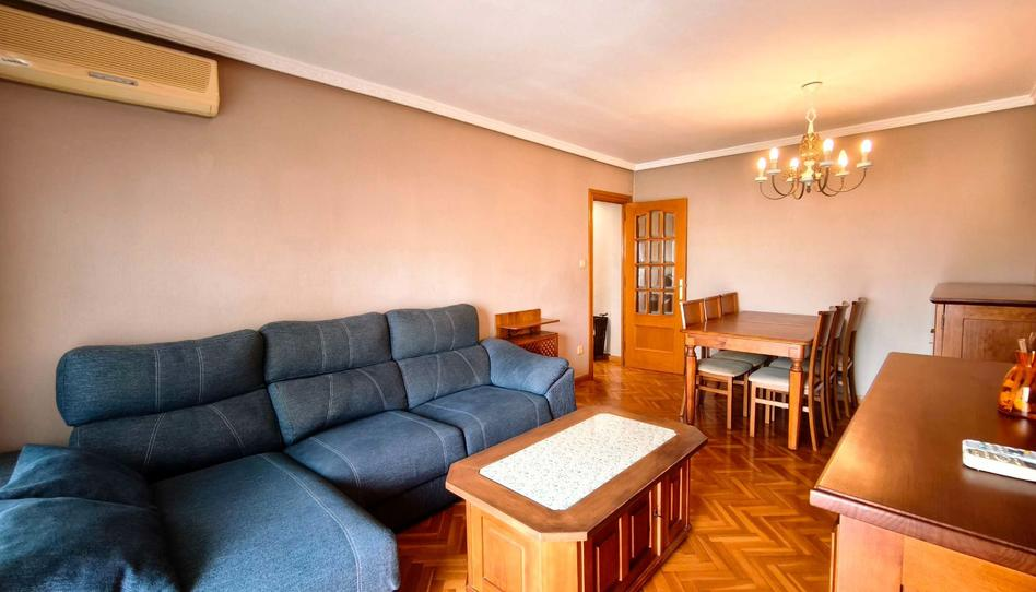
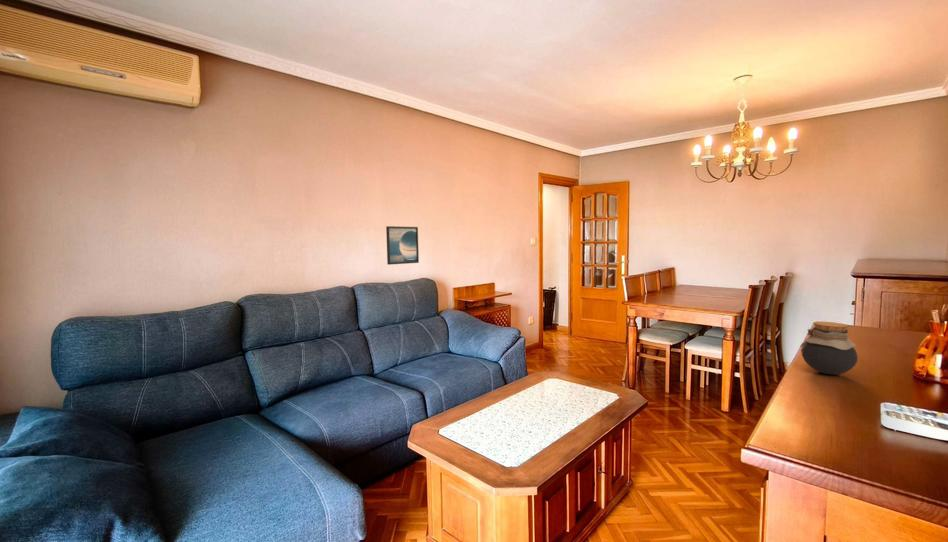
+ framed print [385,225,420,265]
+ jar [799,321,859,375]
